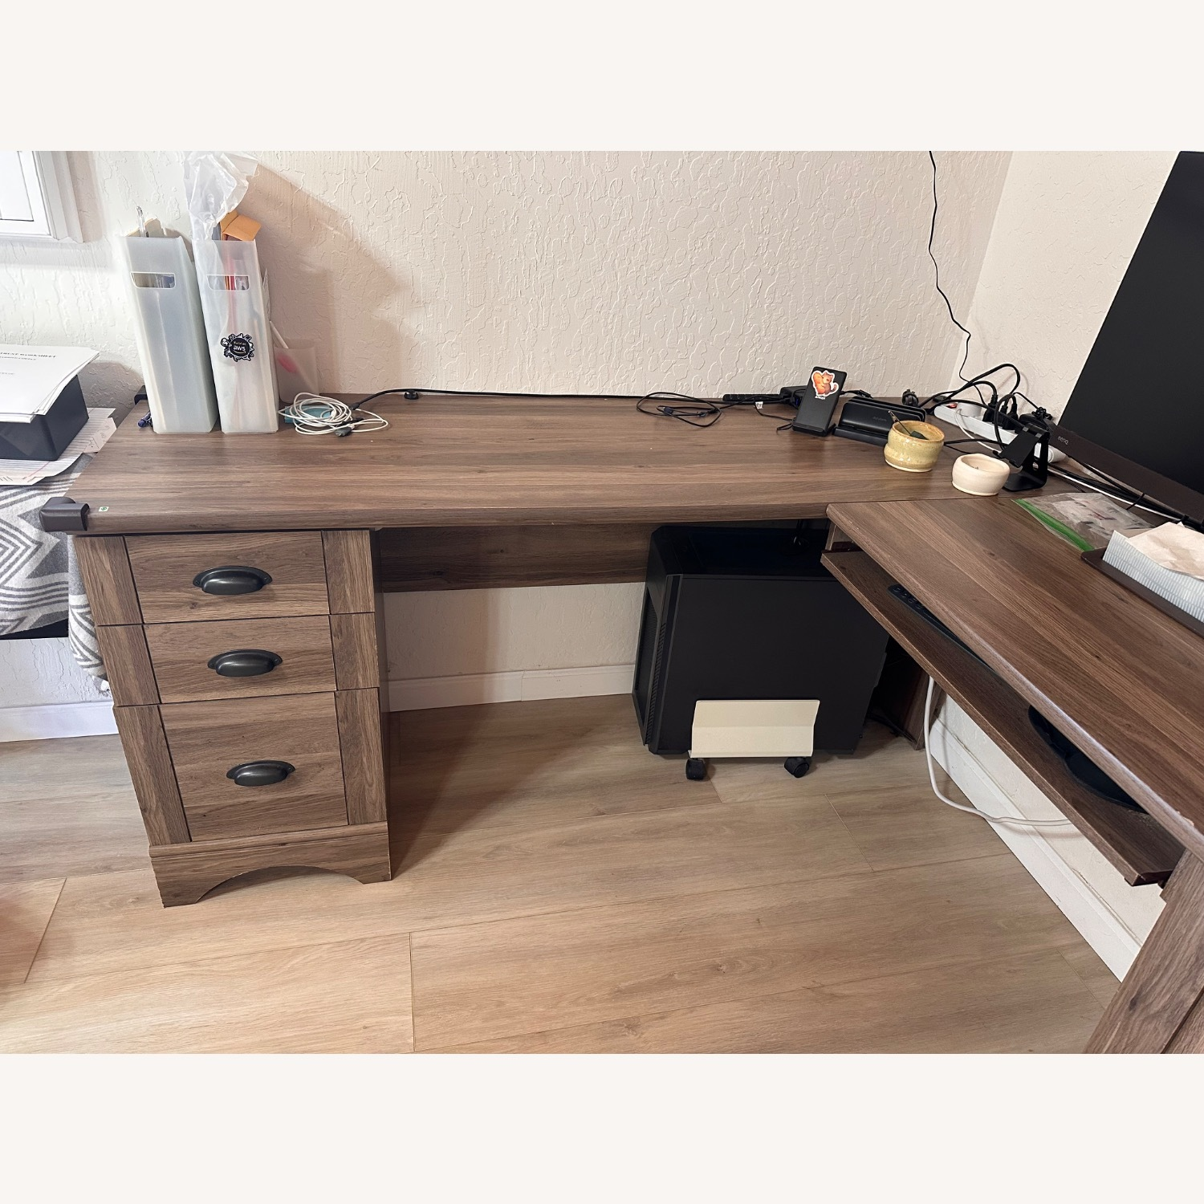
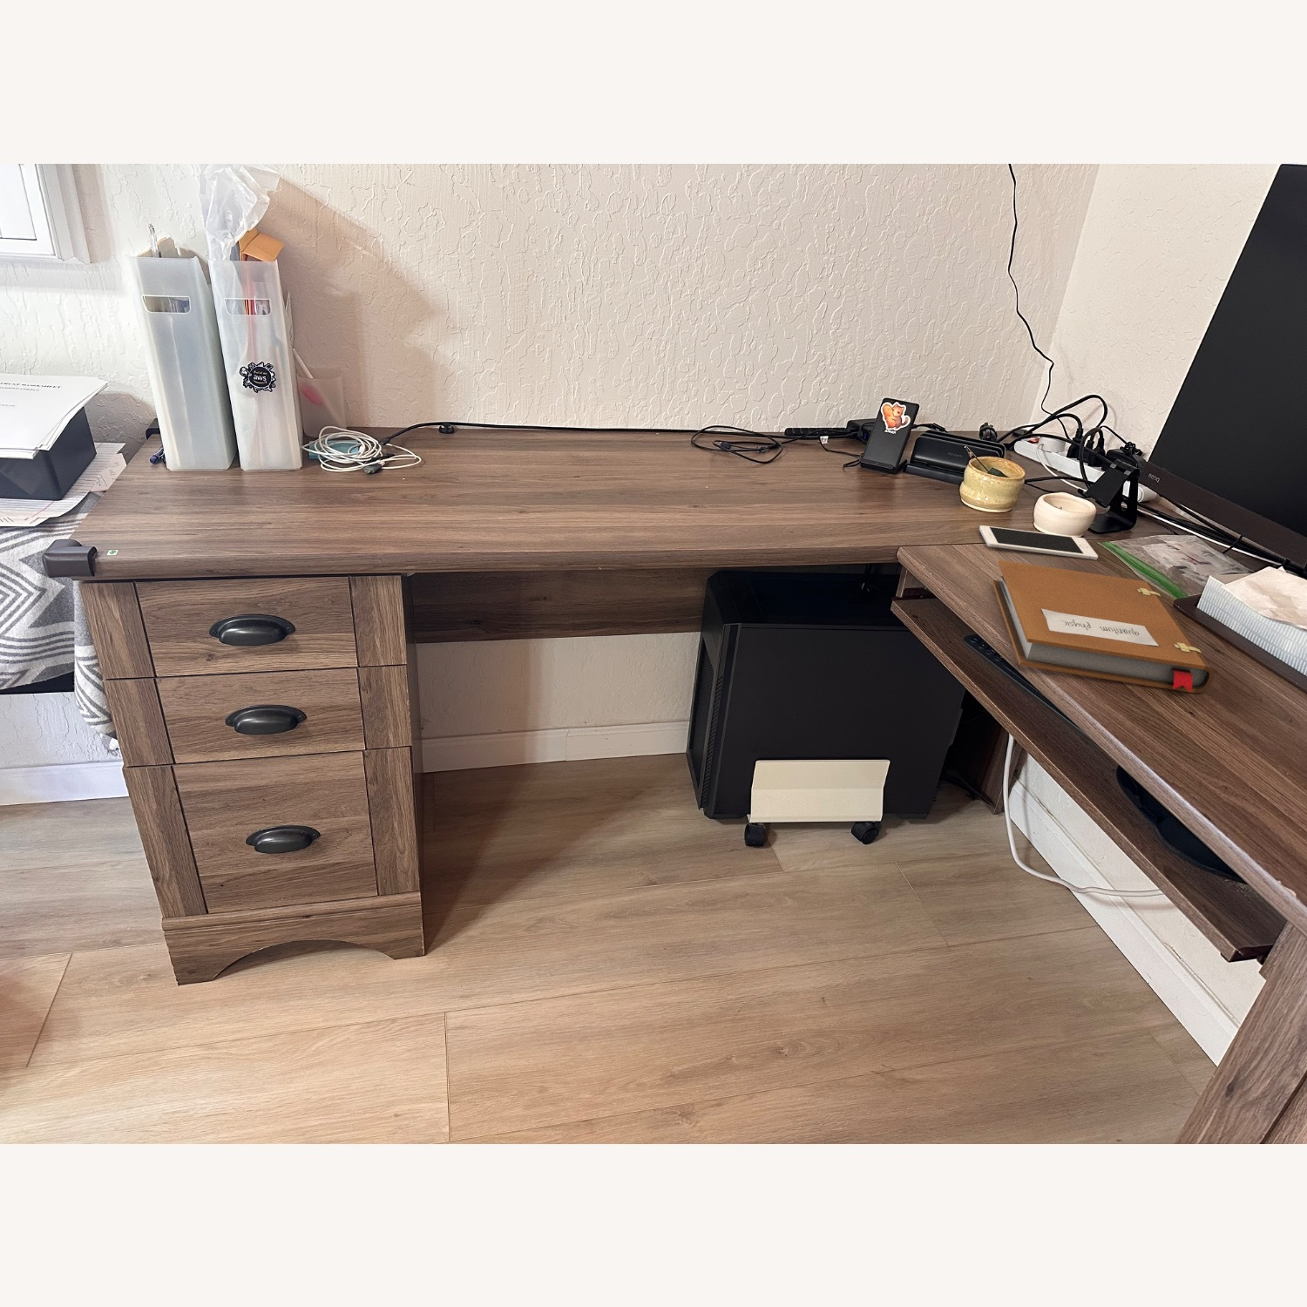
+ cell phone [979,524,1099,561]
+ notebook [991,559,1216,693]
